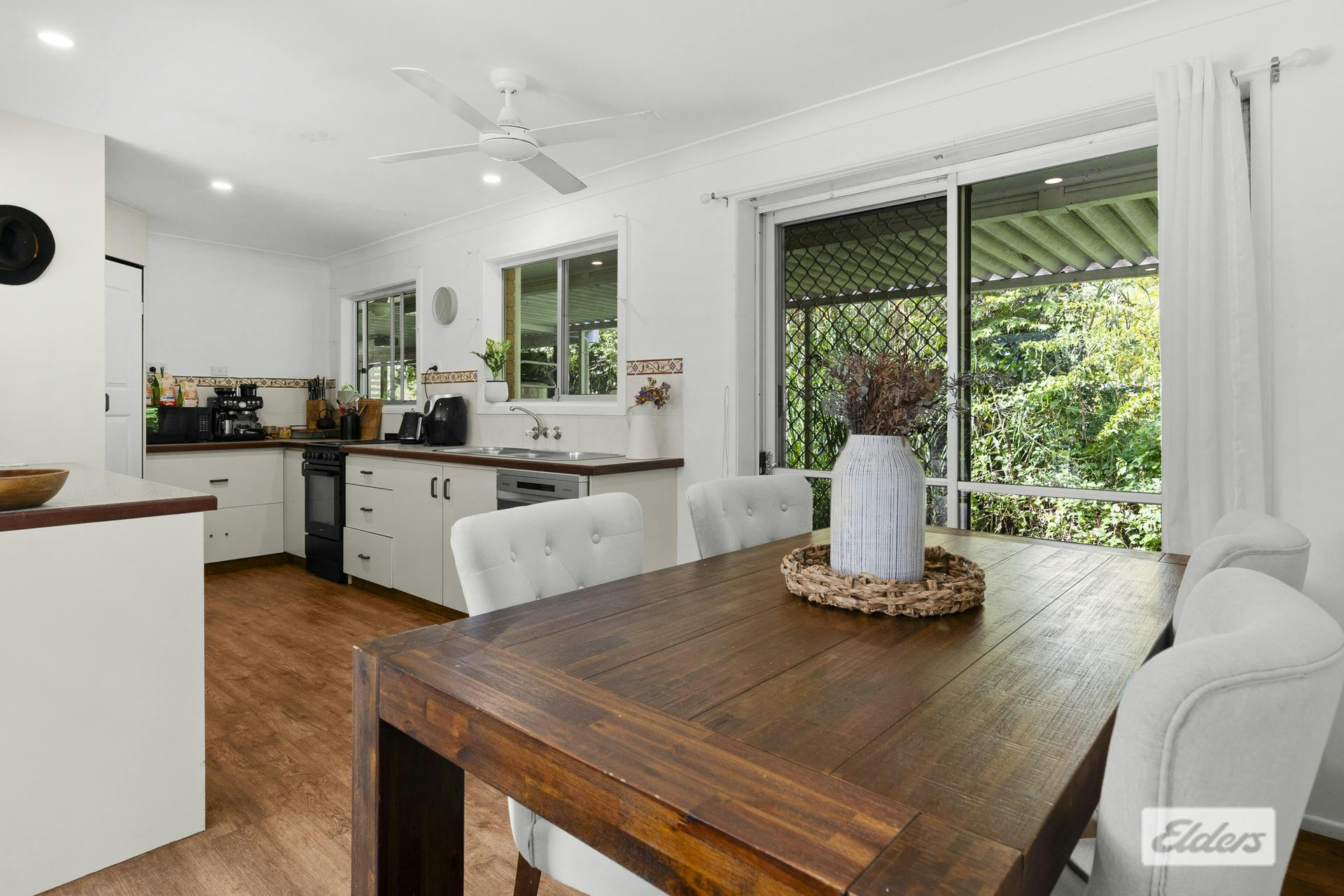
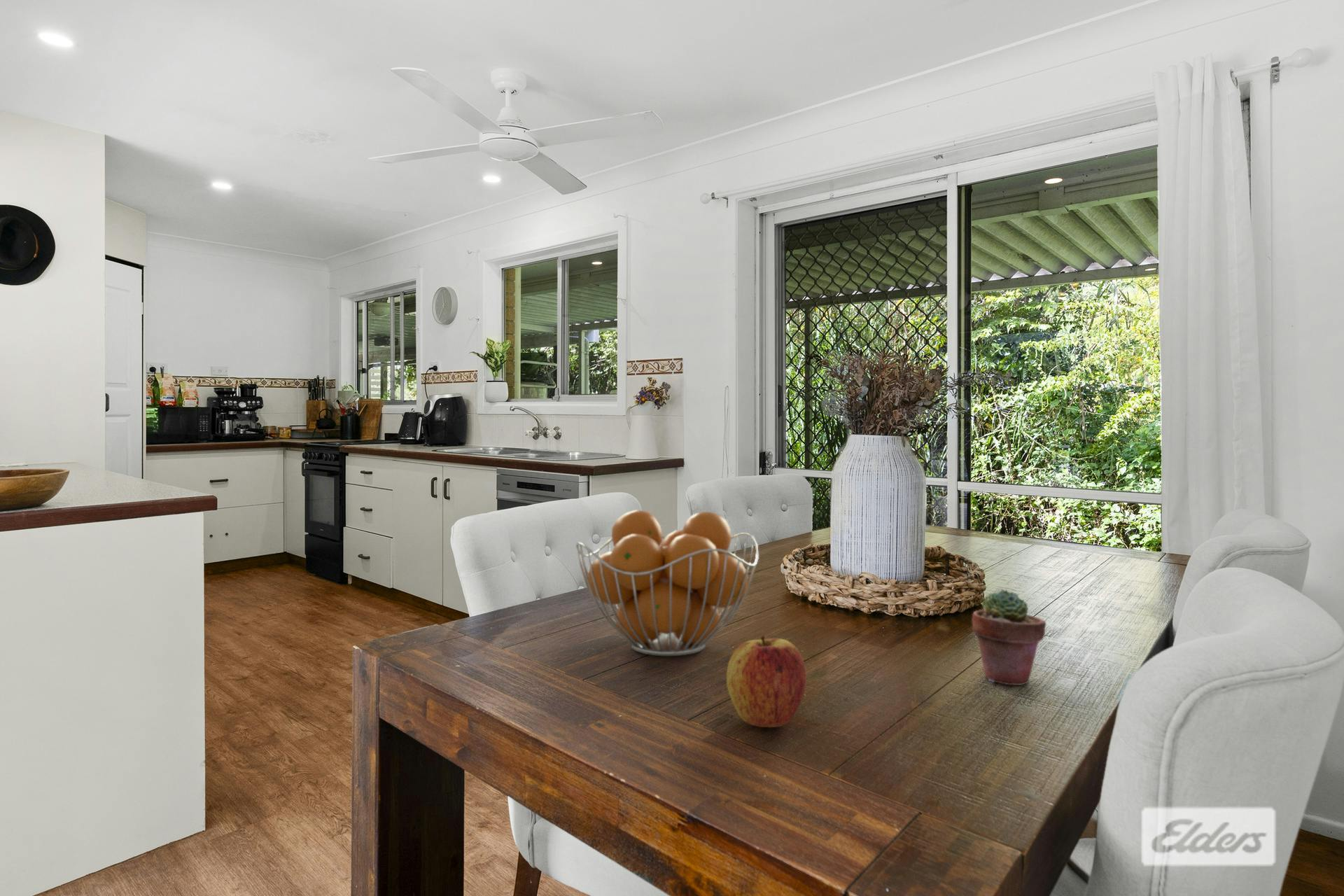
+ apple [726,635,807,728]
+ fruit basket [575,510,759,657]
+ potted succulent [972,589,1047,686]
